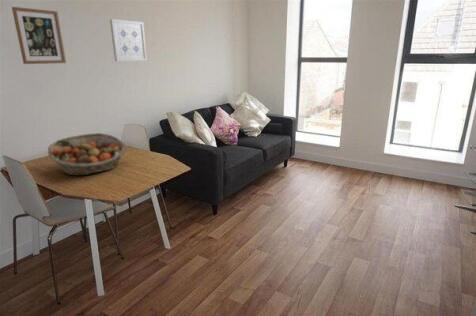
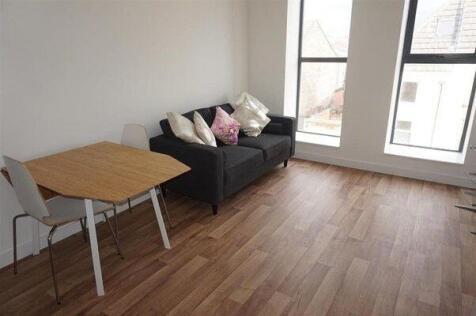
- fruit basket [47,132,127,177]
- wall art [109,18,148,62]
- wall art [11,6,67,65]
